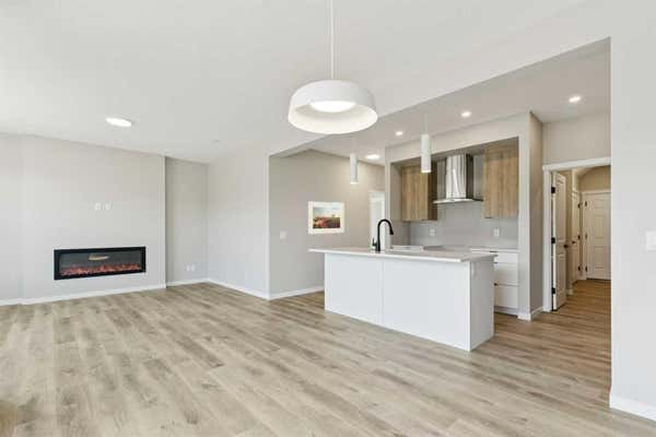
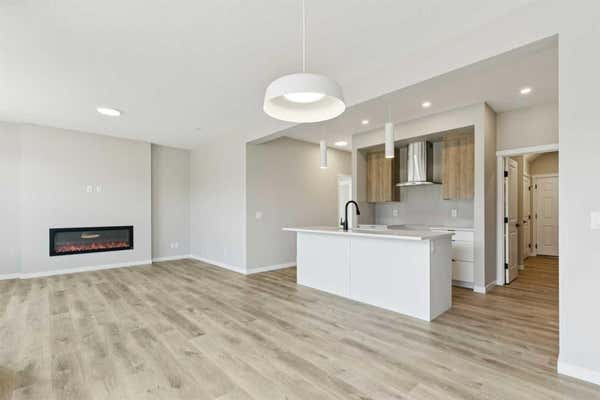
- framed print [307,201,344,235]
